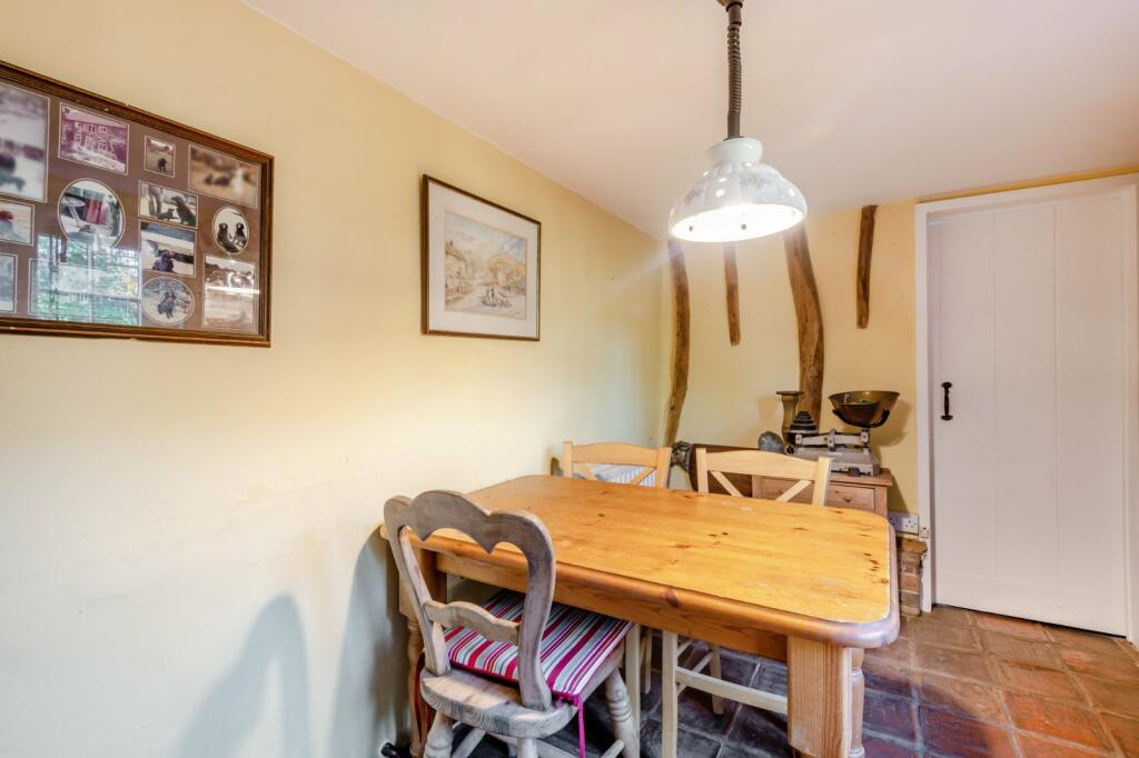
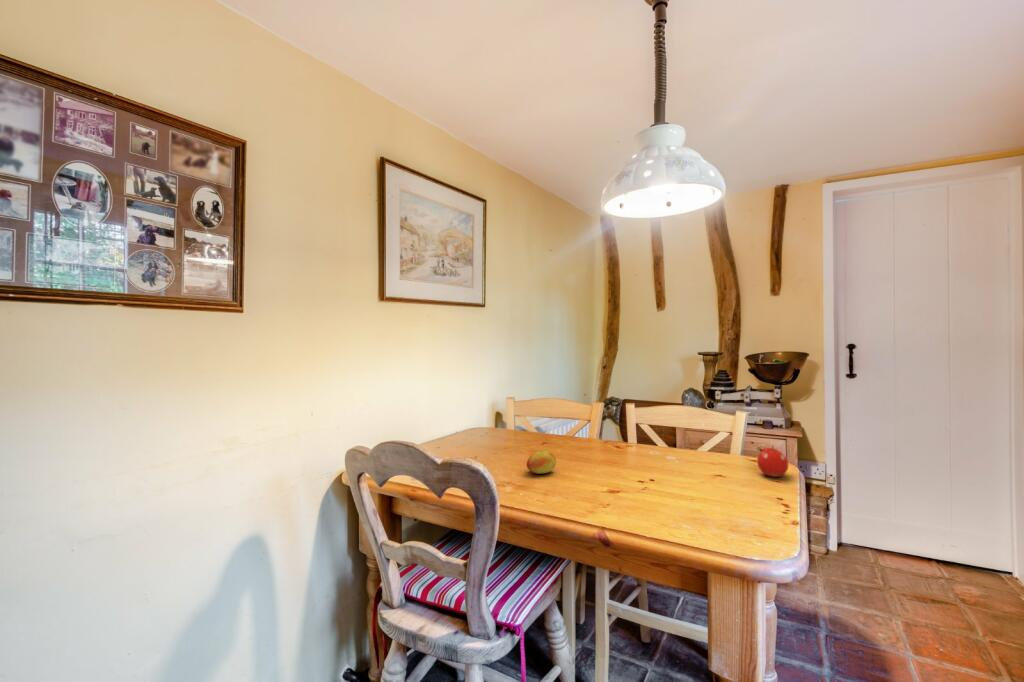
+ fruit [756,445,789,478]
+ fruit [526,450,557,475]
